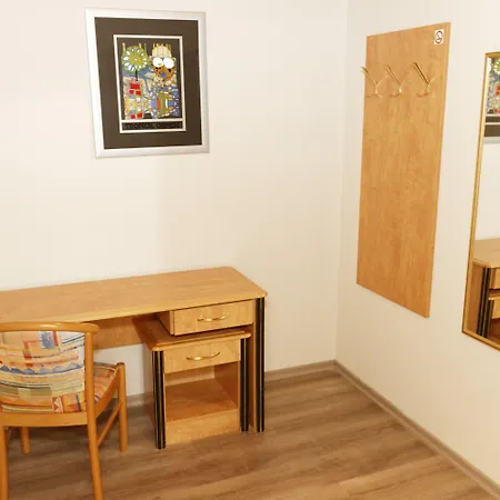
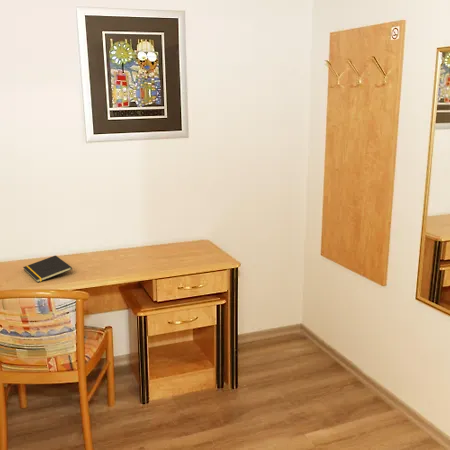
+ notepad [22,255,73,283]
